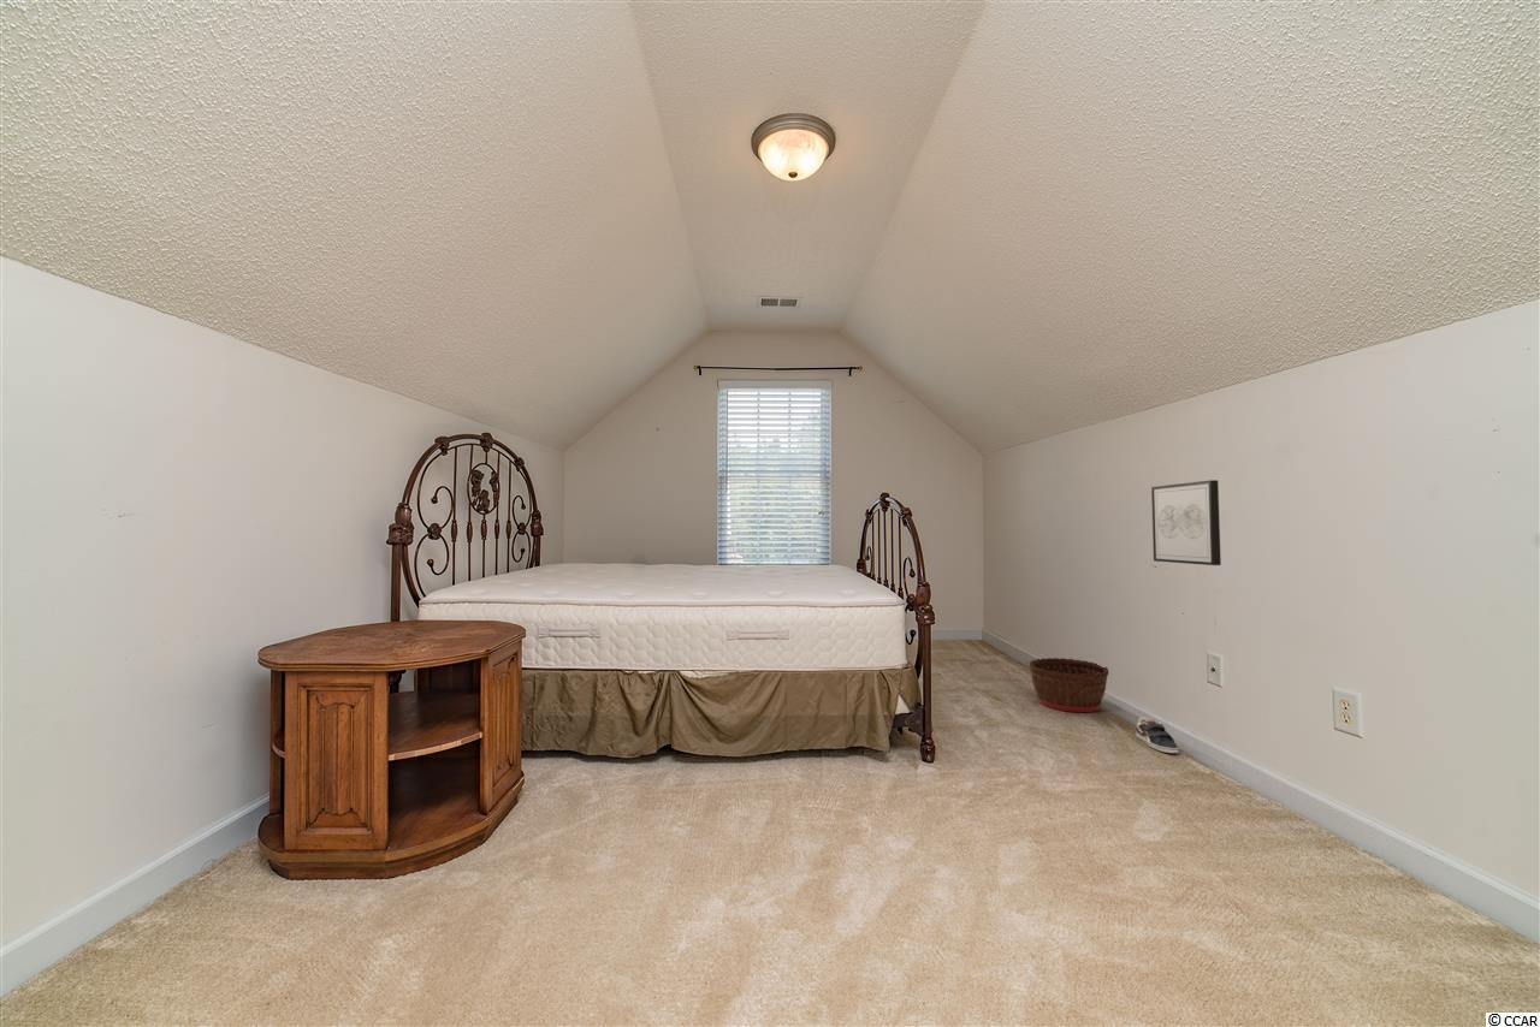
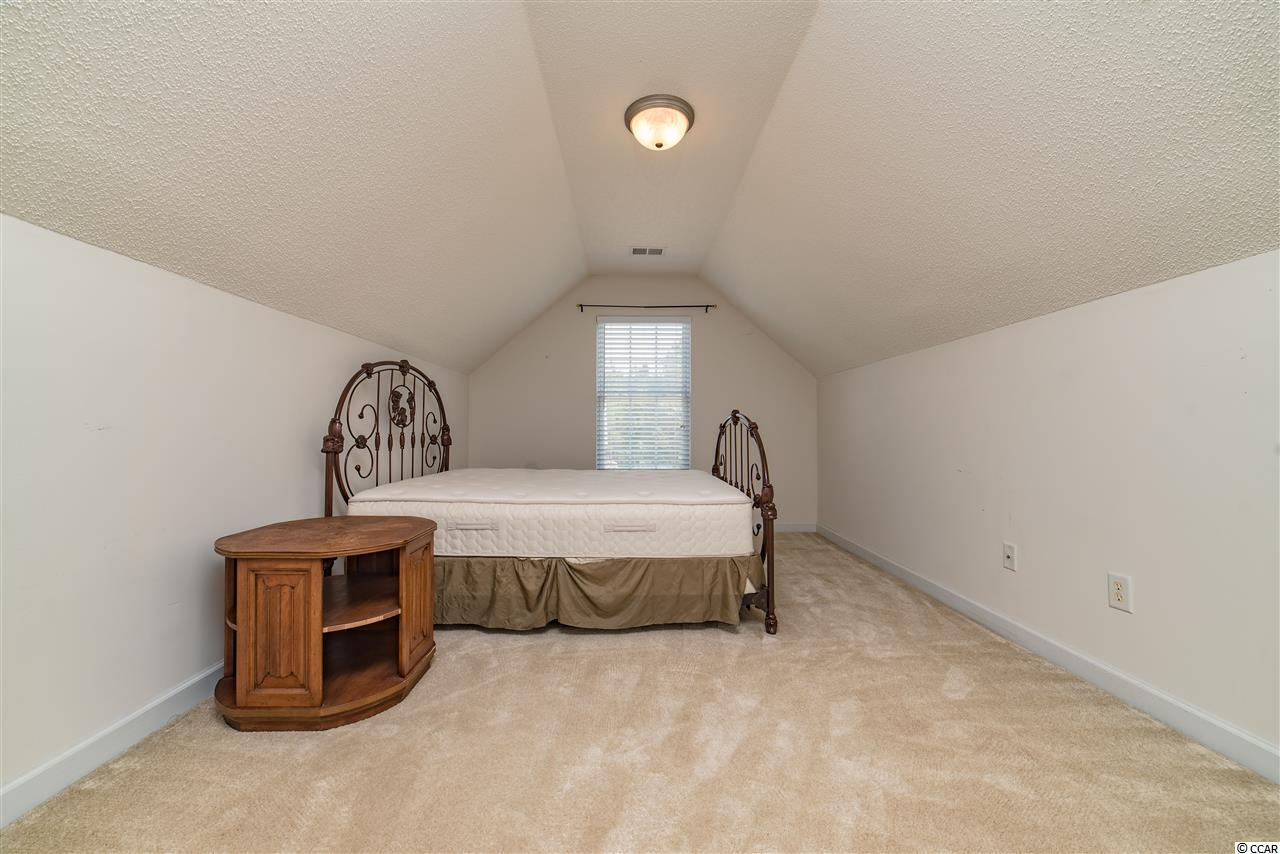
- wall art [1150,479,1222,566]
- sneaker [1135,716,1180,754]
- basket [1027,657,1109,713]
